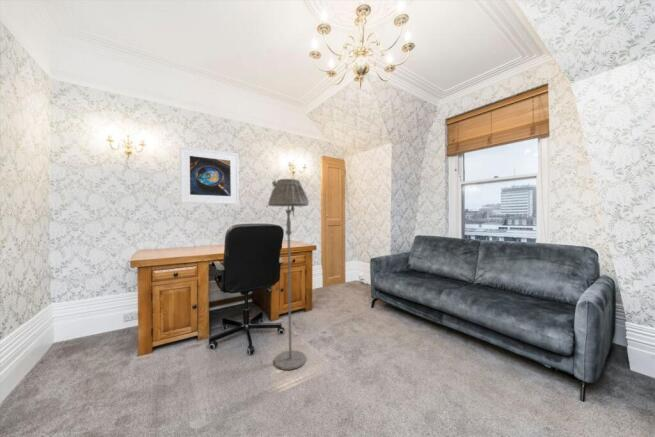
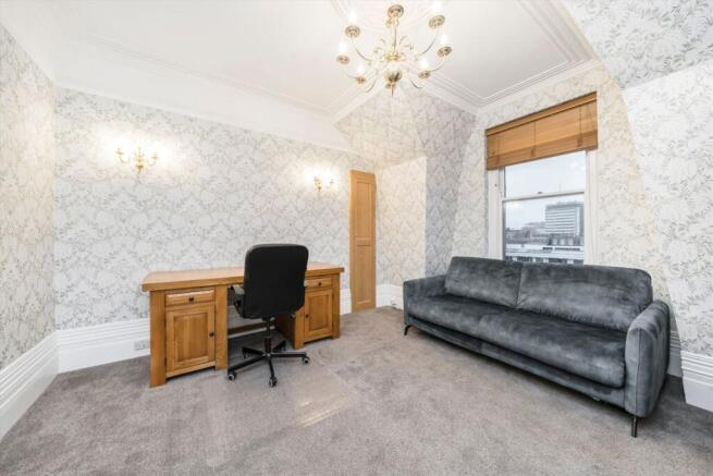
- floor lamp [267,178,310,371]
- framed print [179,145,240,205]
